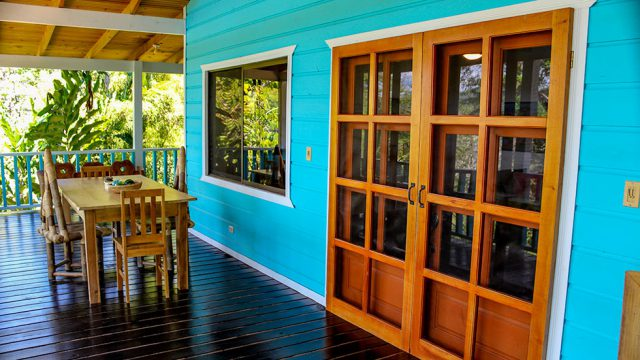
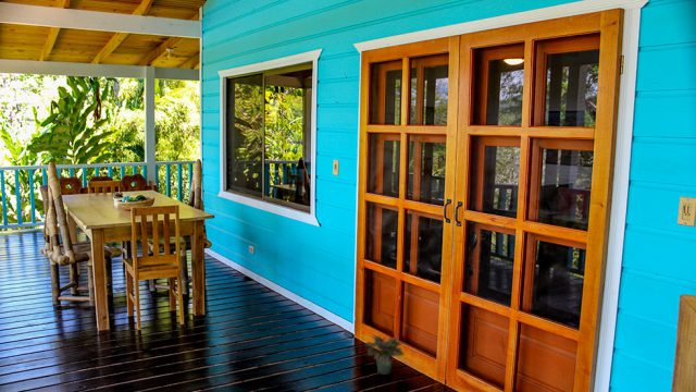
+ potted plant [364,334,407,376]
